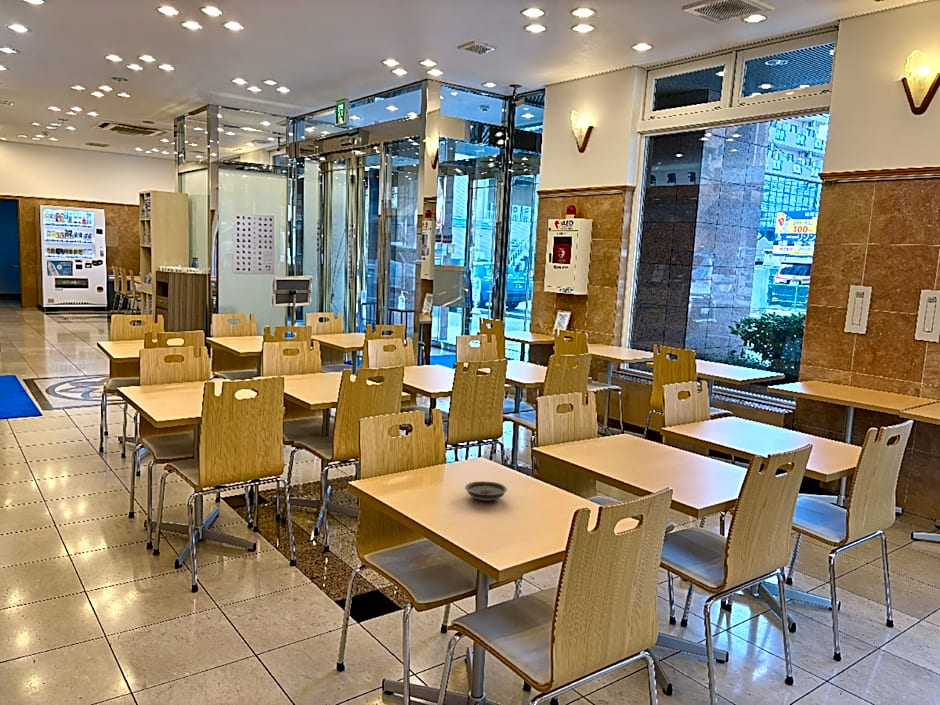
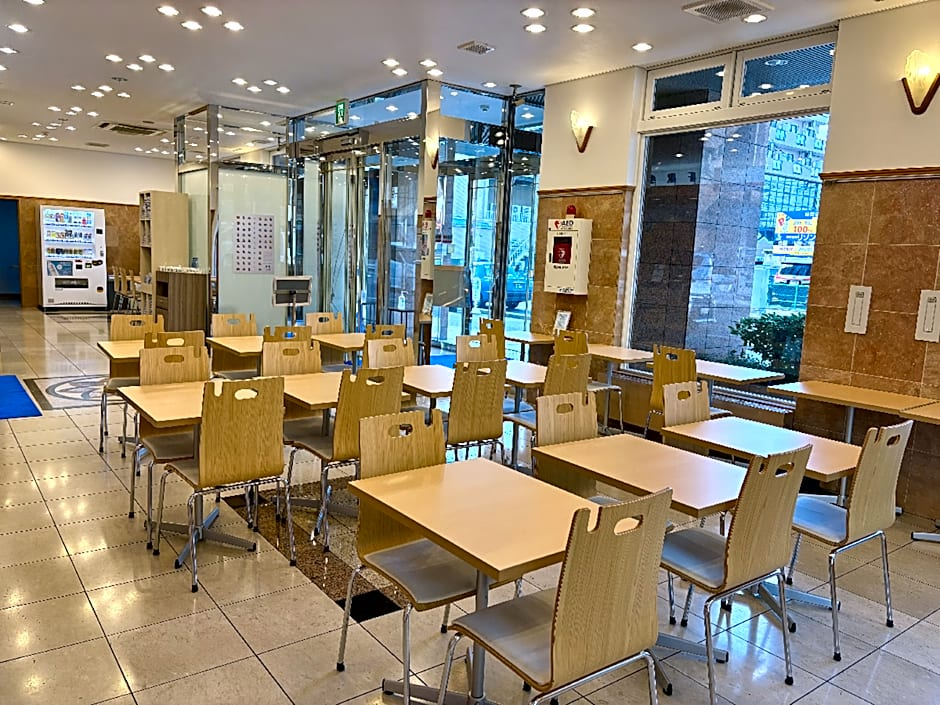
- saucer [464,480,508,502]
